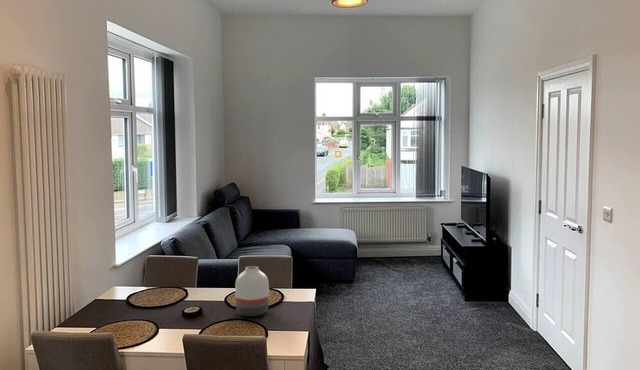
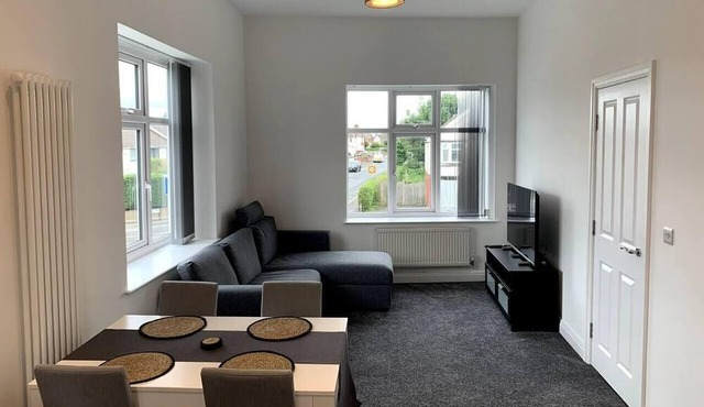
- vase [234,265,270,317]
